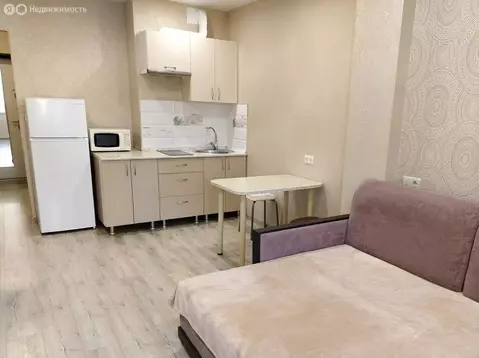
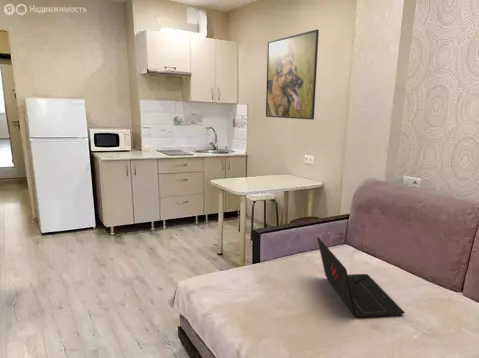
+ laptop [316,236,406,318]
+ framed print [265,28,320,121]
